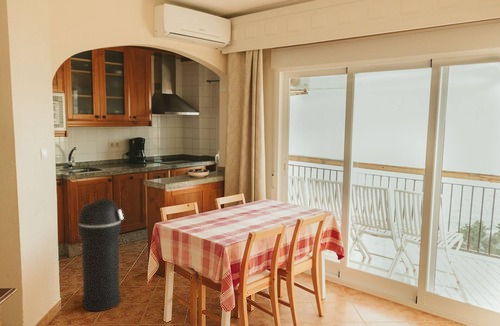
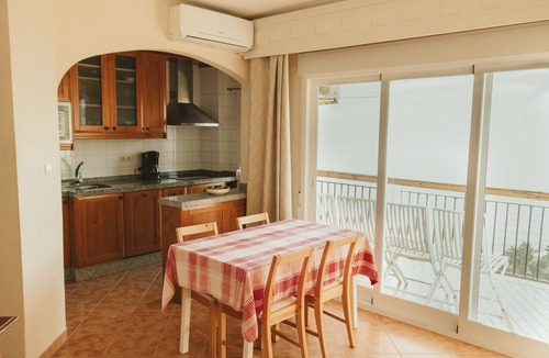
- trash can [77,198,125,312]
